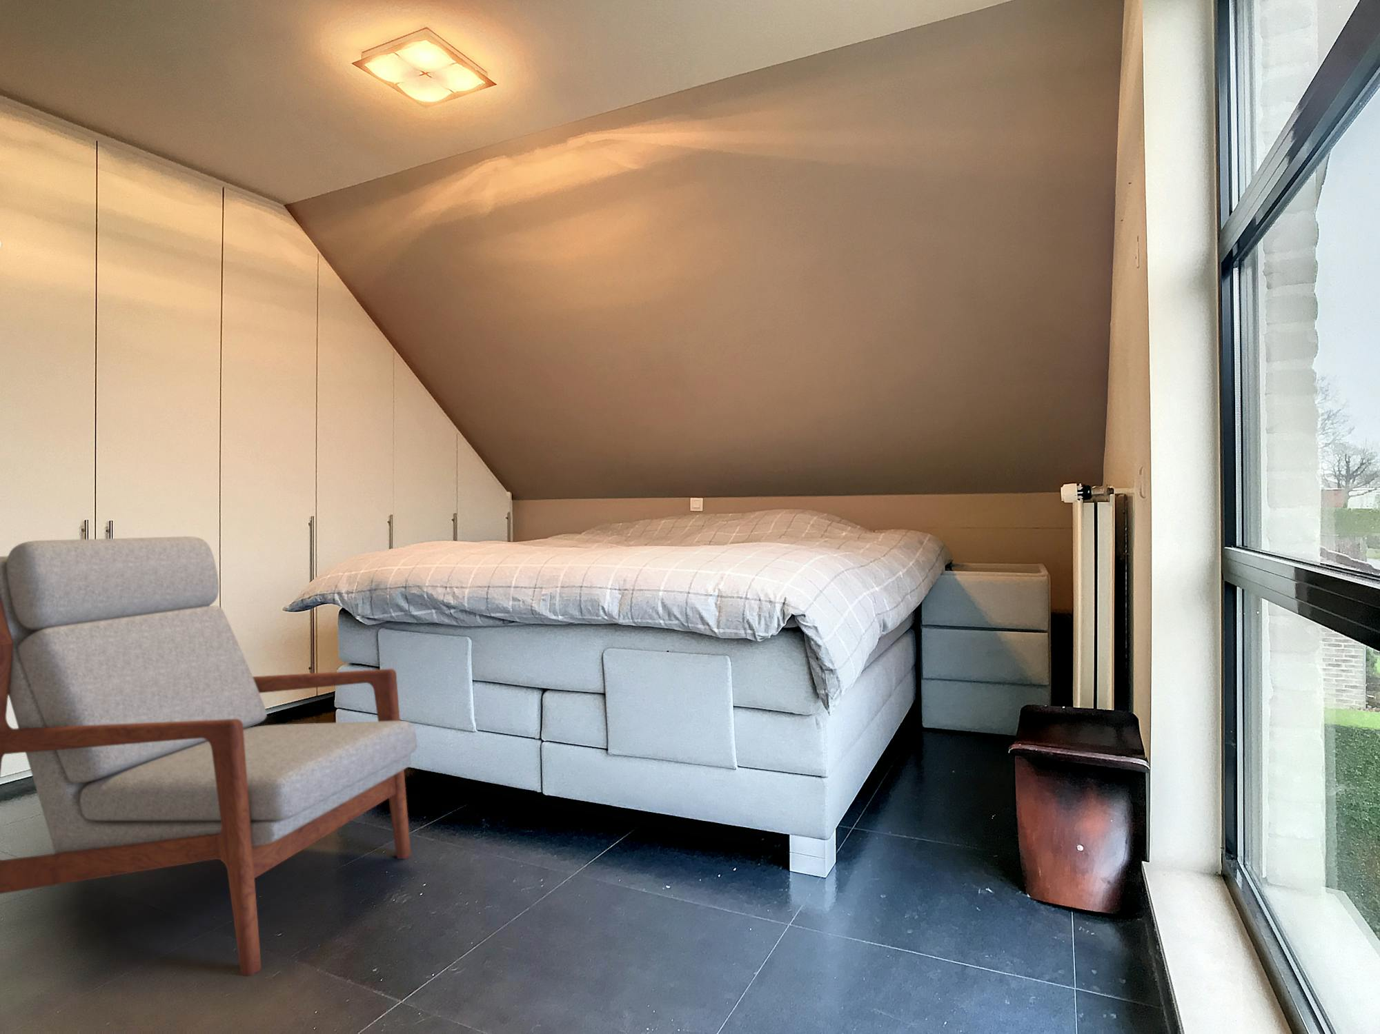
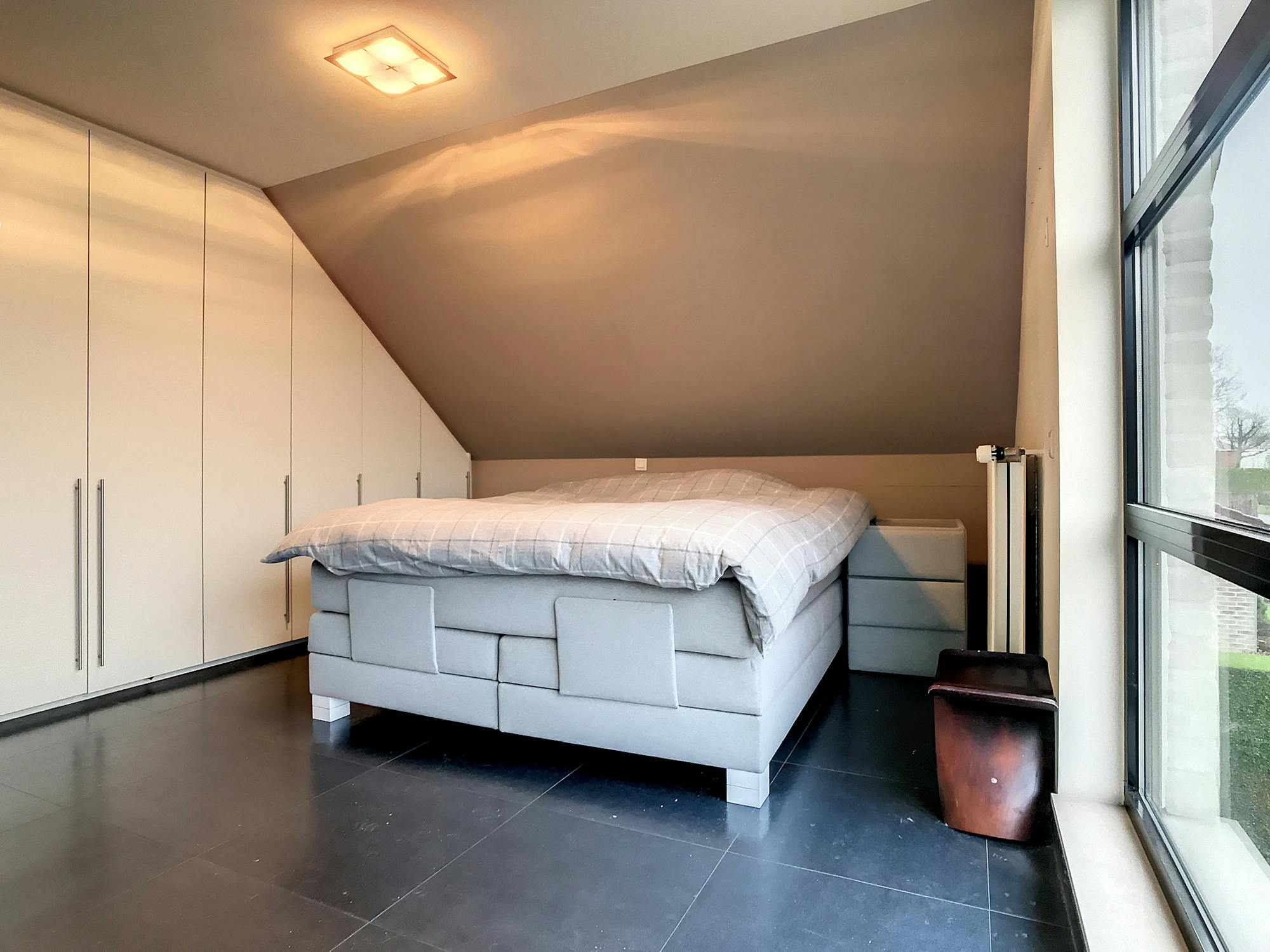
- armchair [0,535,418,976]
